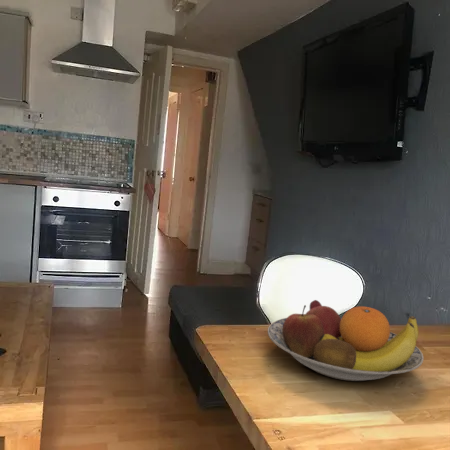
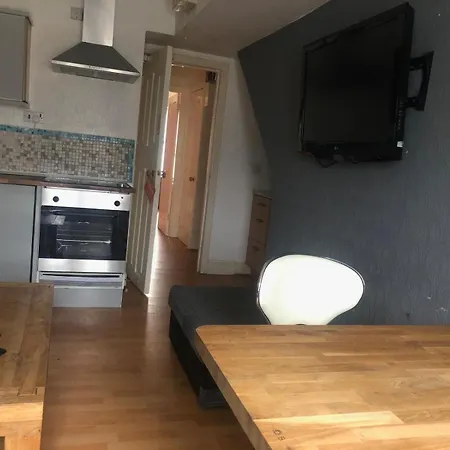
- fruit bowl [267,299,425,382]
